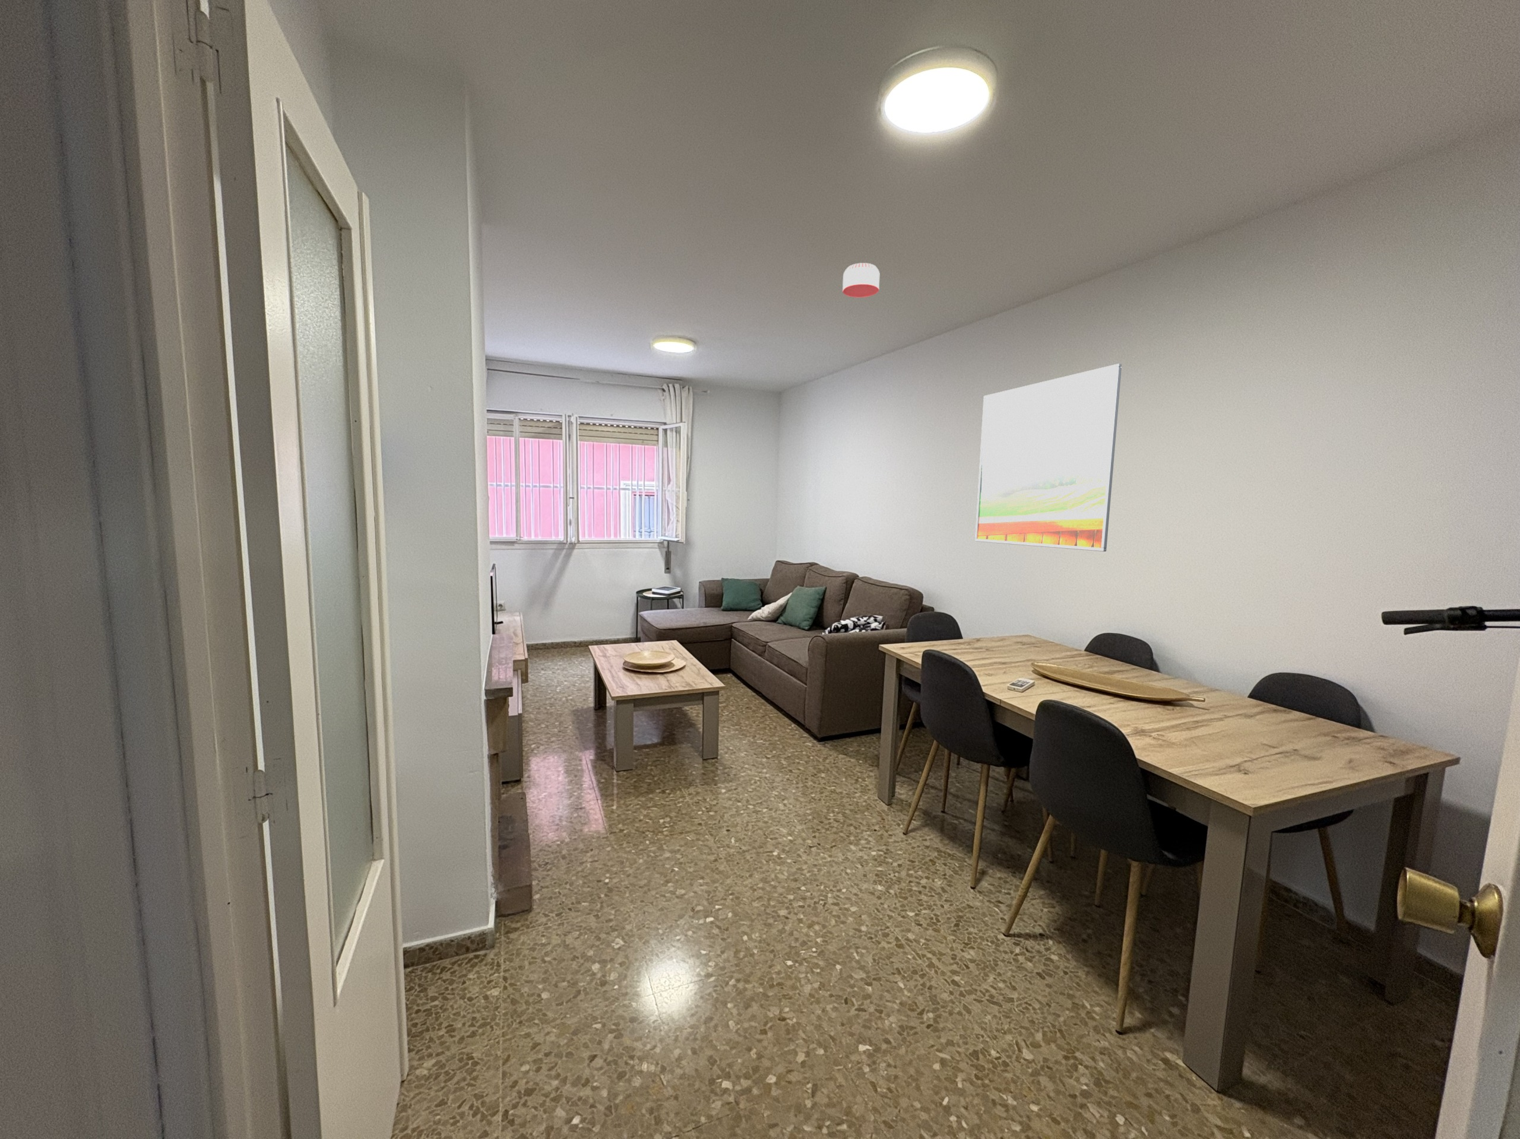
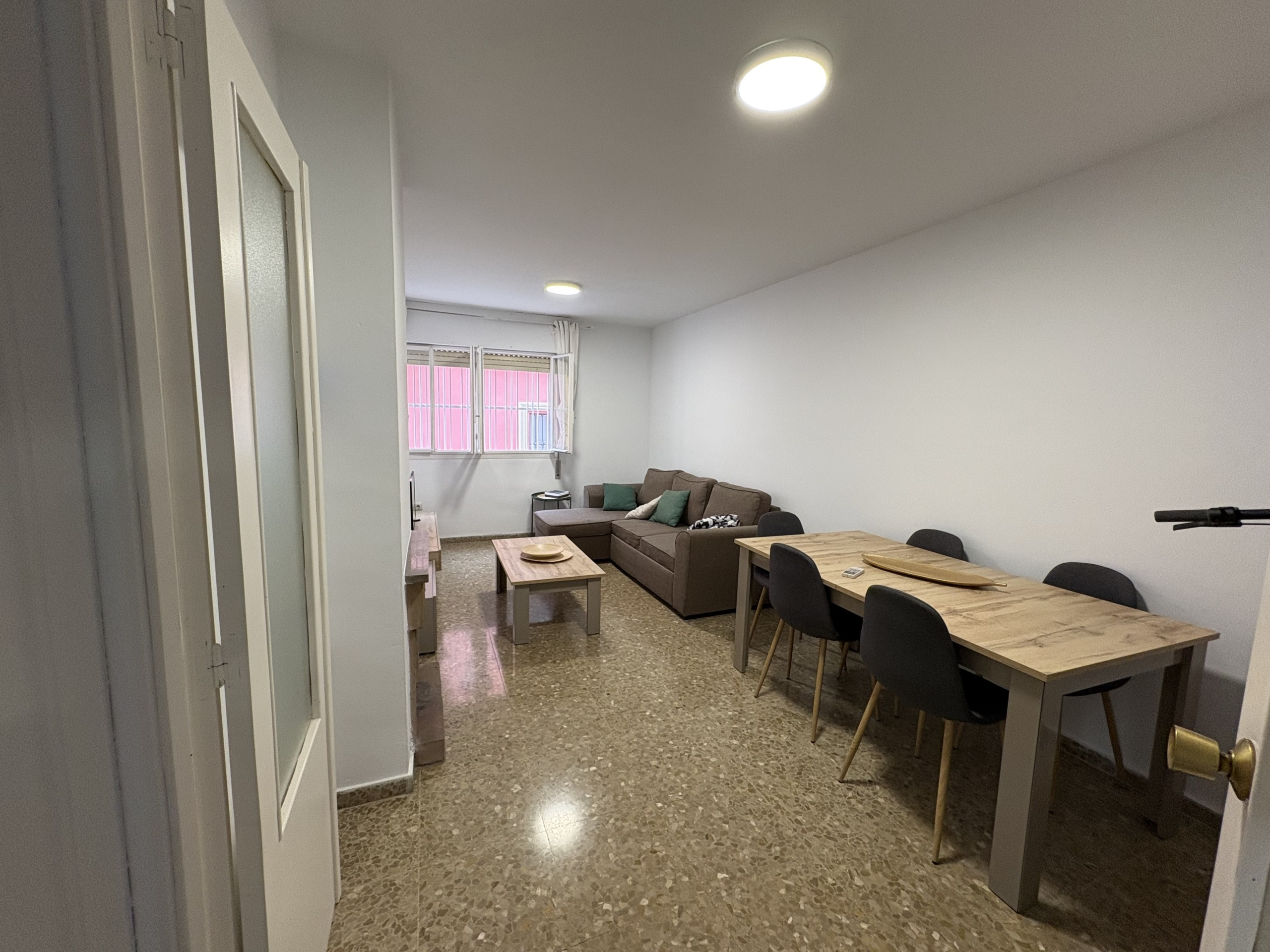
- smoke detector [841,262,880,298]
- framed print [974,363,1123,553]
